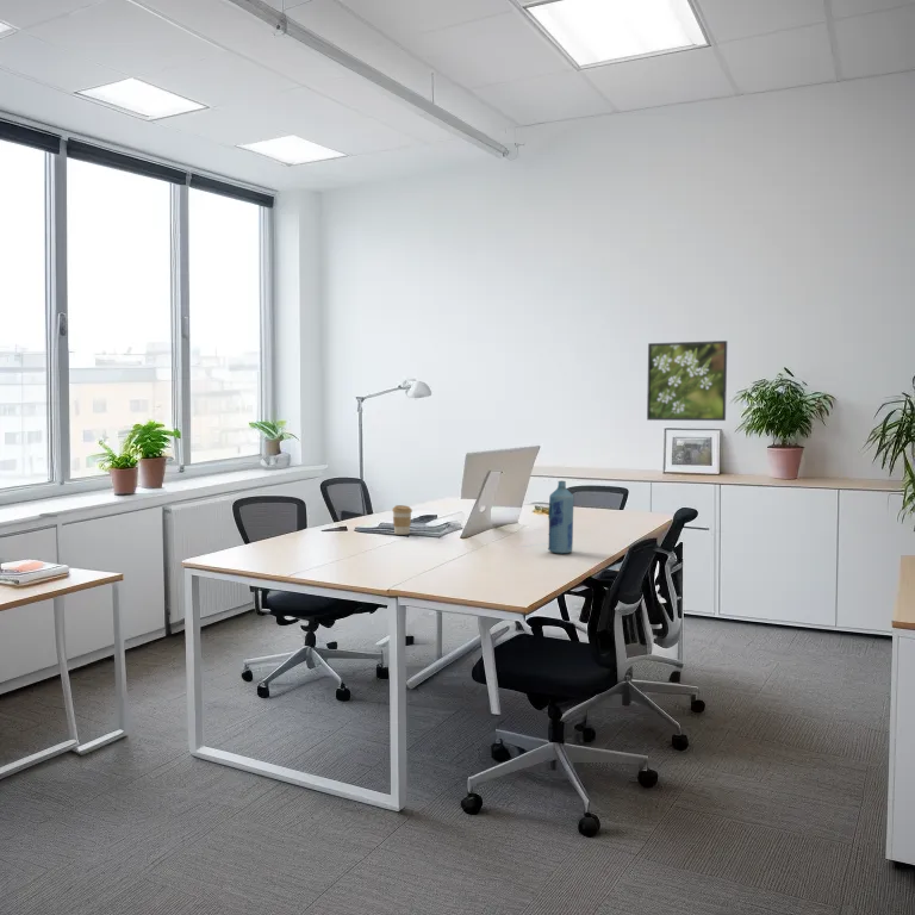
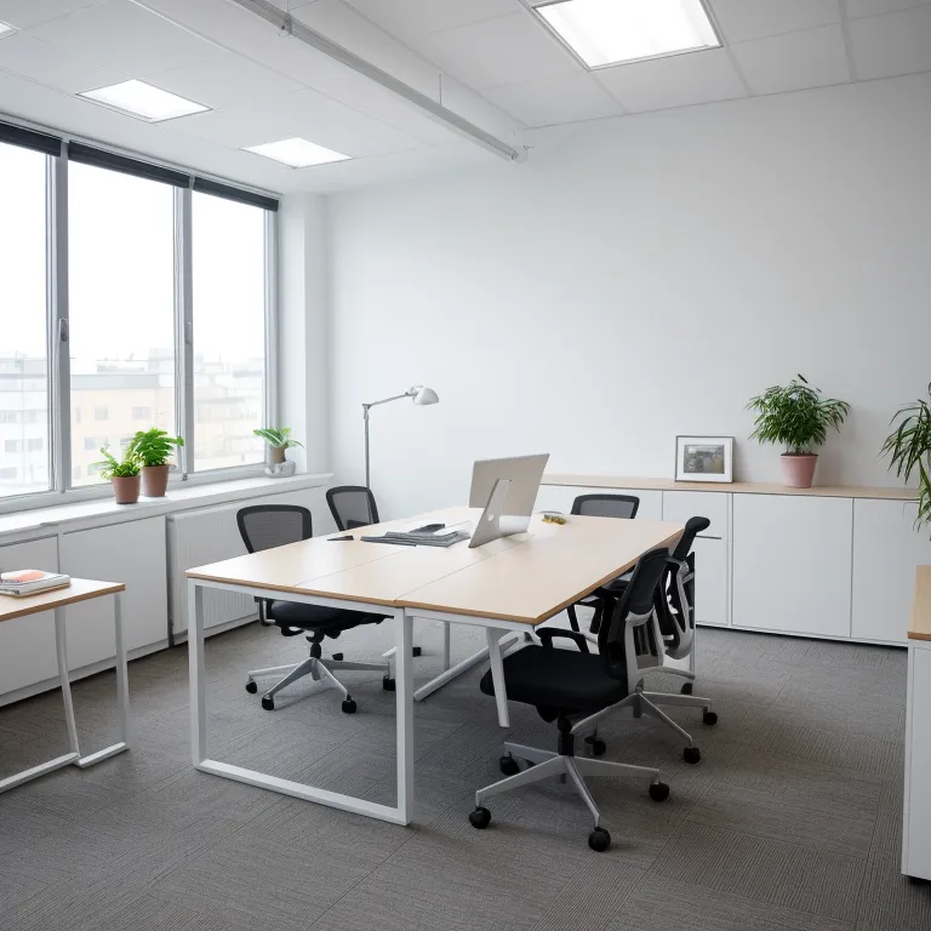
- coffee cup [391,504,413,536]
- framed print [646,340,728,422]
- bottle [547,480,574,554]
